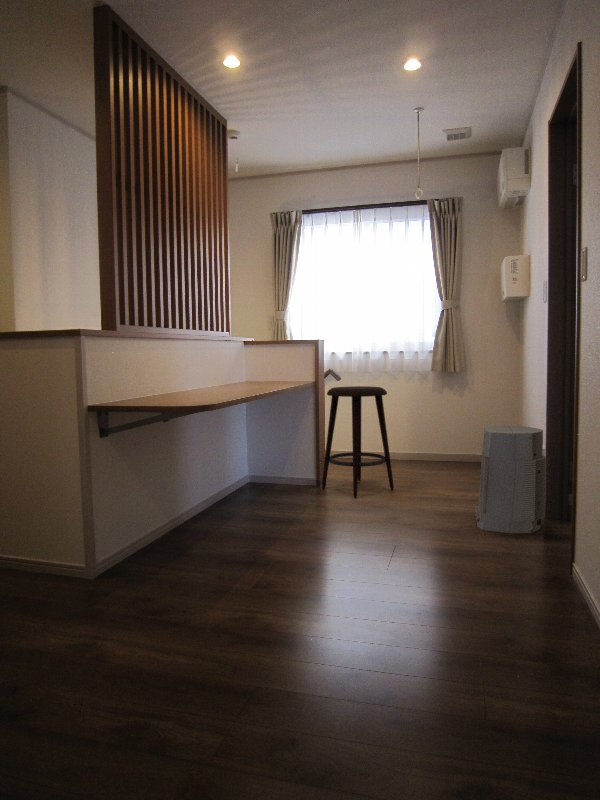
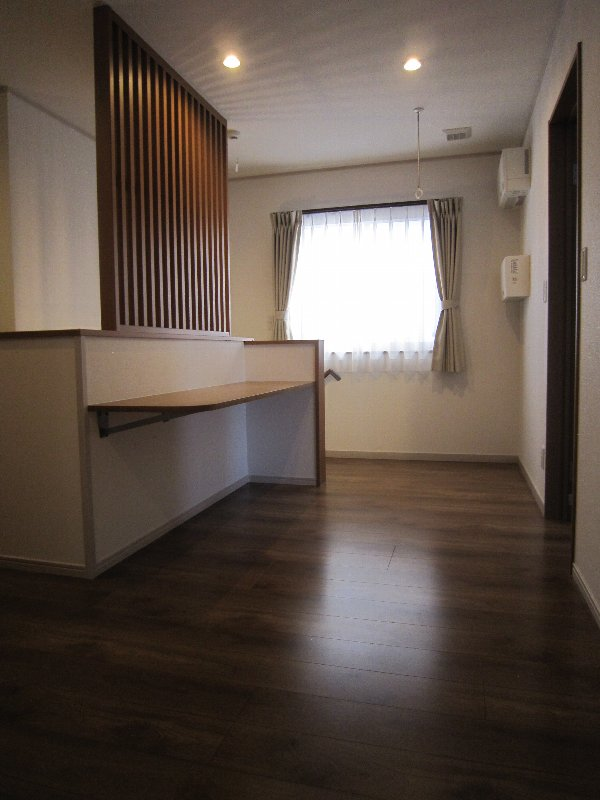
- air purifier [474,425,547,534]
- stool [321,385,395,499]
